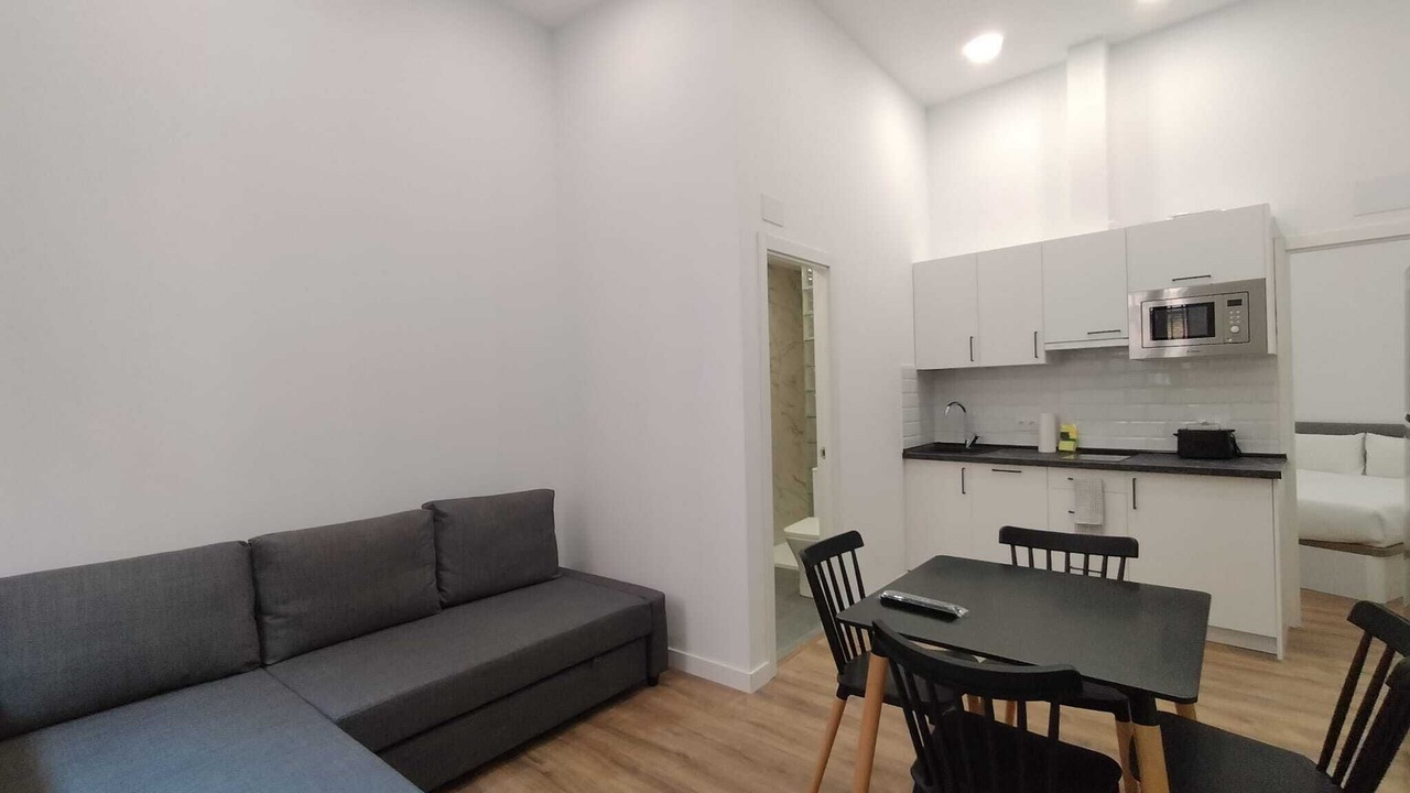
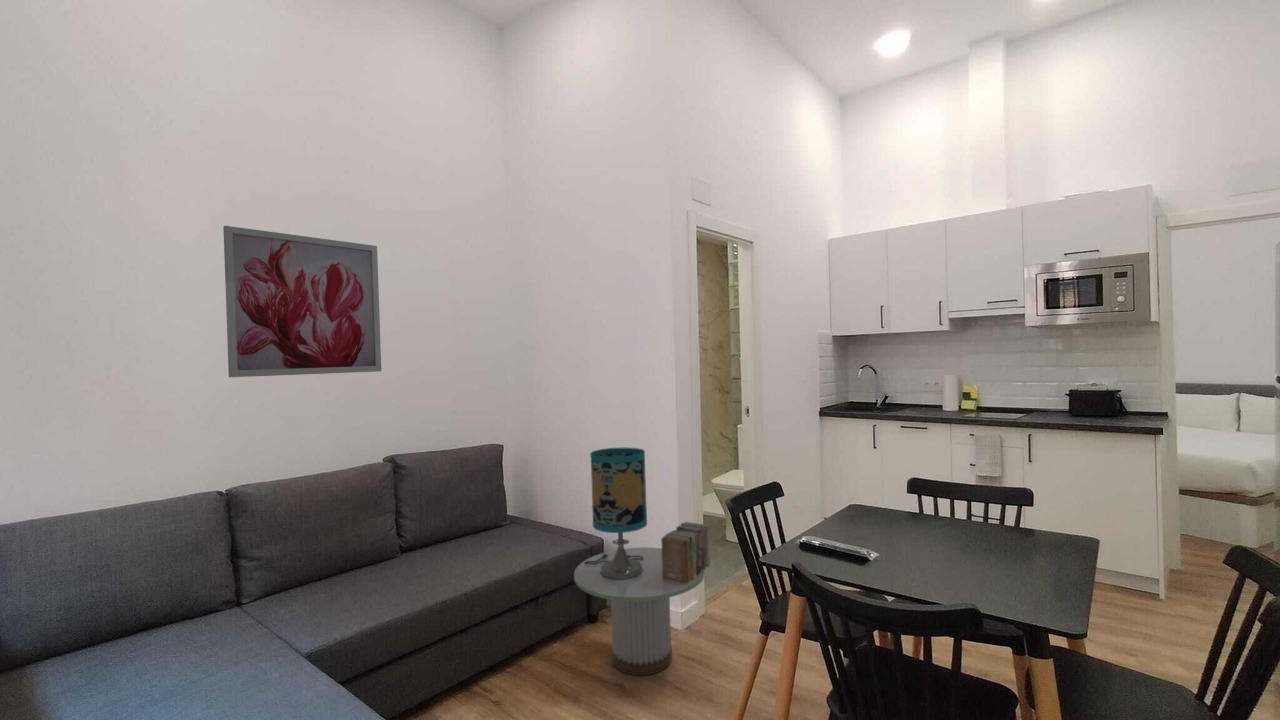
+ table lamp [585,447,648,580]
+ wall art [222,225,382,378]
+ side table [573,546,706,676]
+ books [660,521,711,583]
